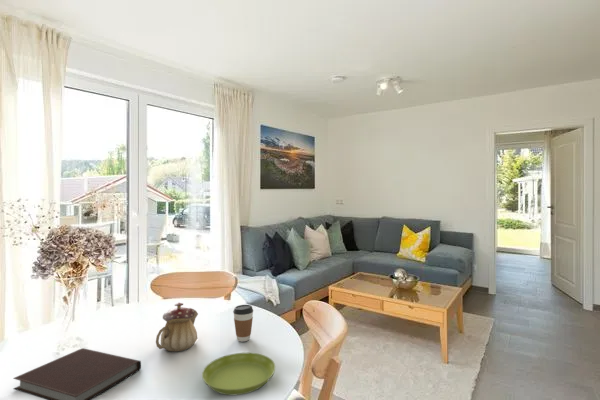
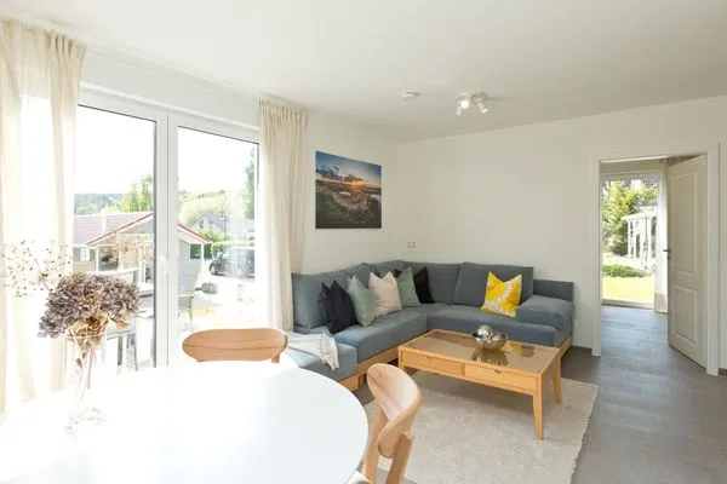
- teapot [155,302,199,353]
- coffee cup [232,304,254,343]
- notebook [12,347,142,400]
- saucer [201,352,276,396]
